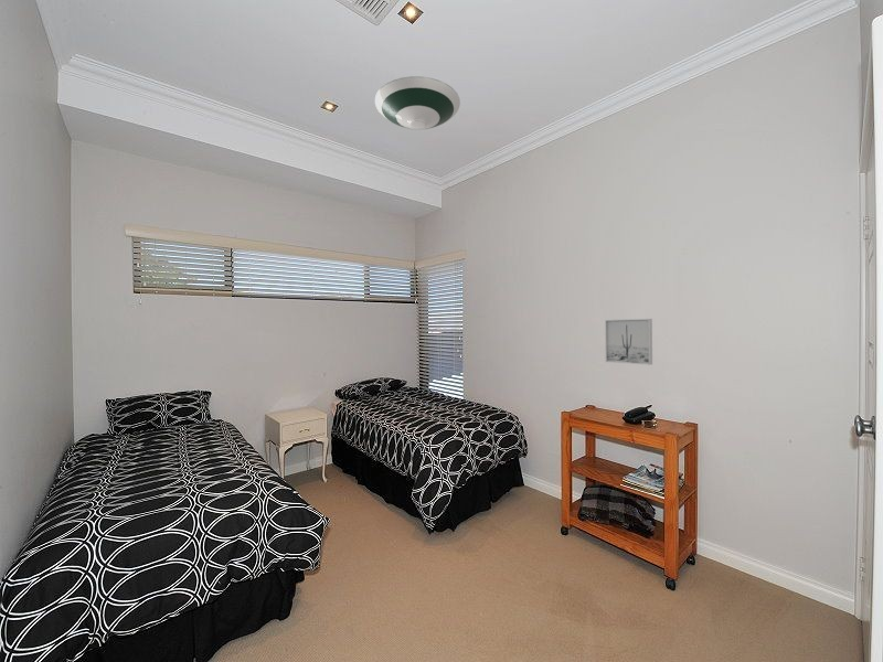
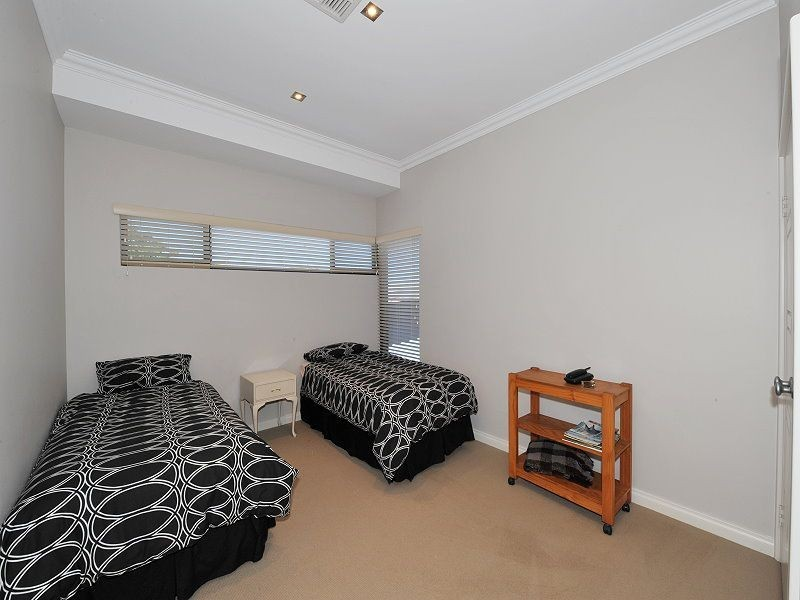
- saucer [374,75,461,131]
- wall art [604,318,653,366]
